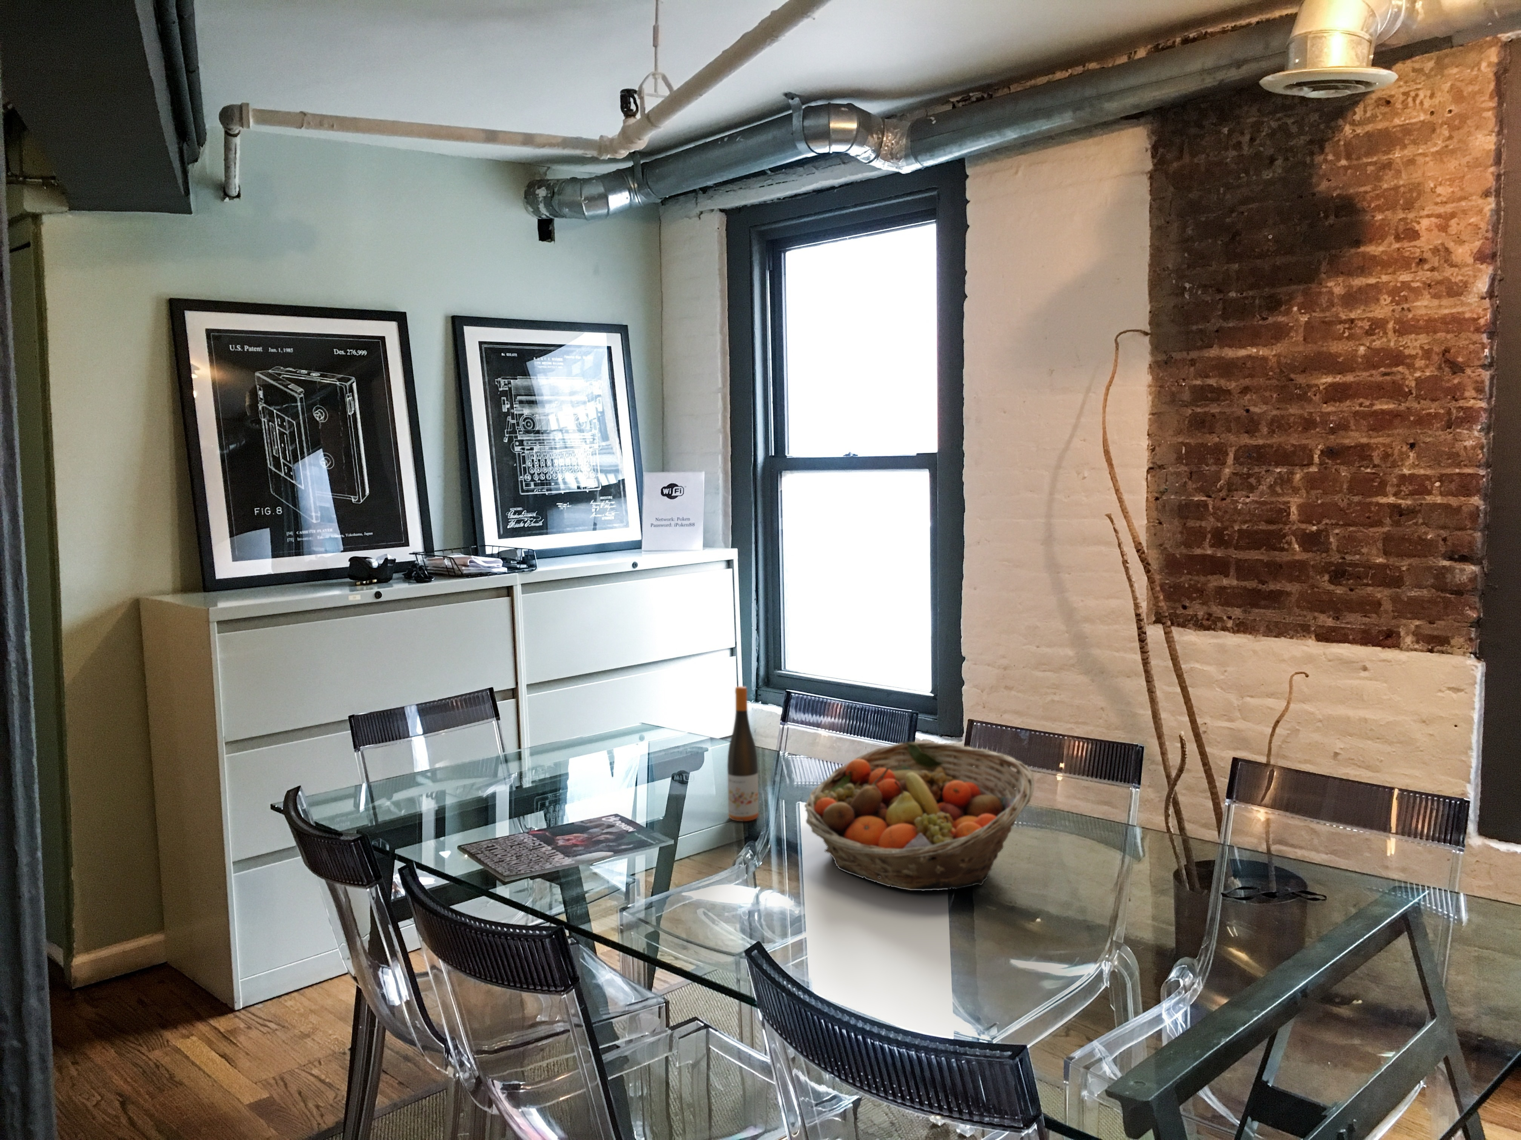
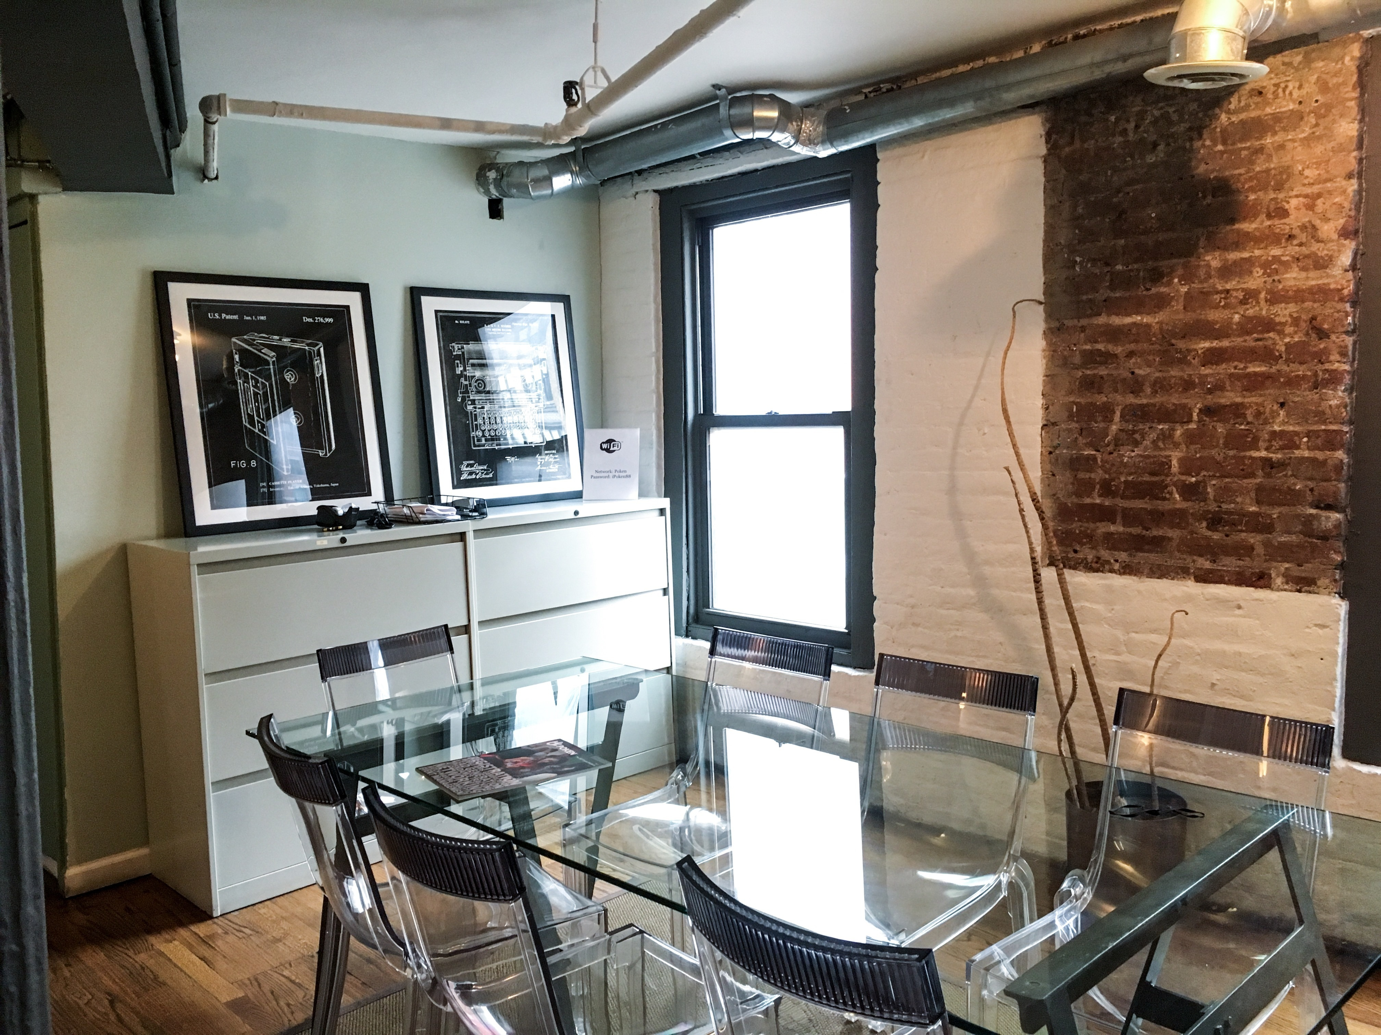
- fruit basket [805,741,1035,891]
- wine bottle [727,686,759,821]
